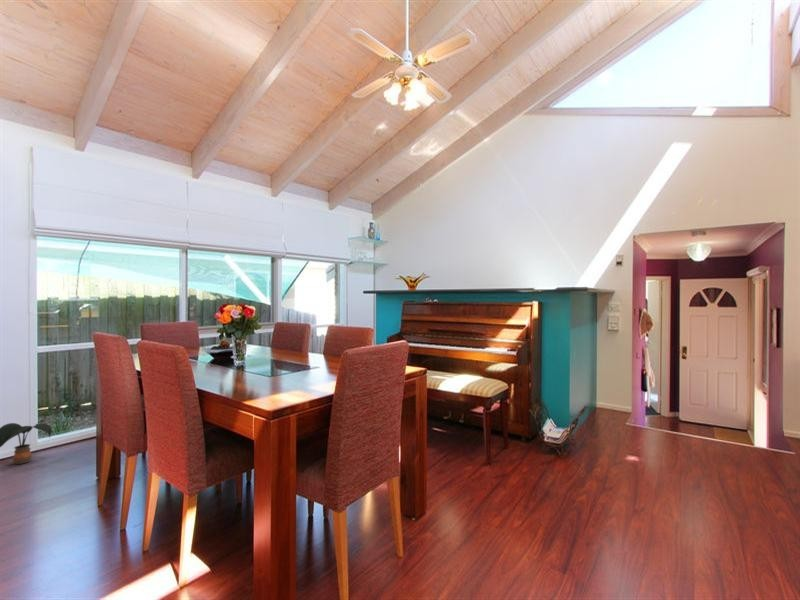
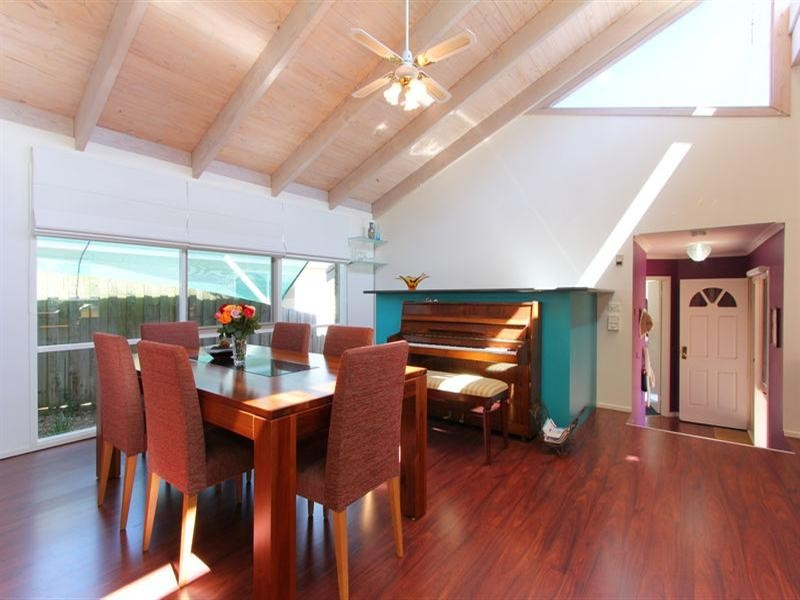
- potted plant [0,422,53,465]
